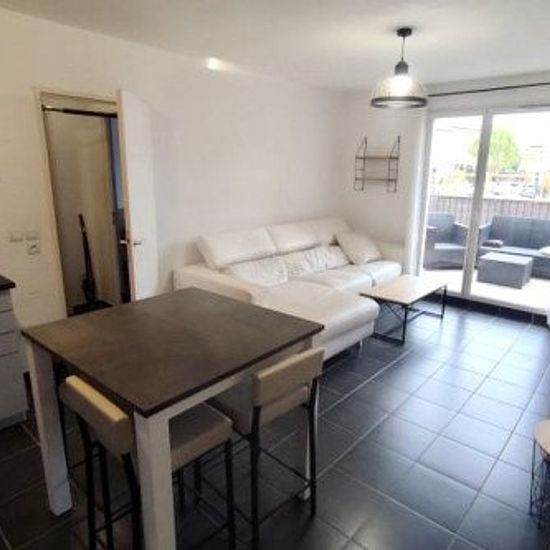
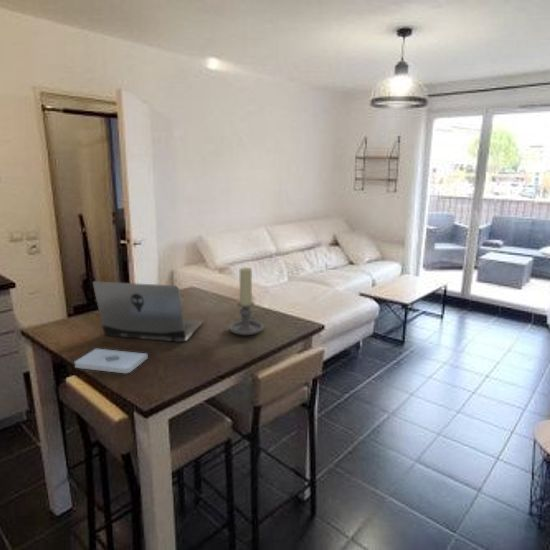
+ candle holder [227,266,265,336]
+ notepad [73,348,149,374]
+ laptop computer [92,280,206,342]
